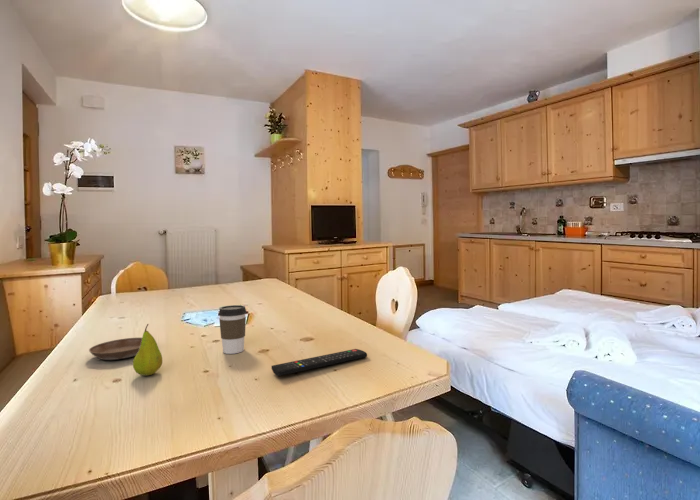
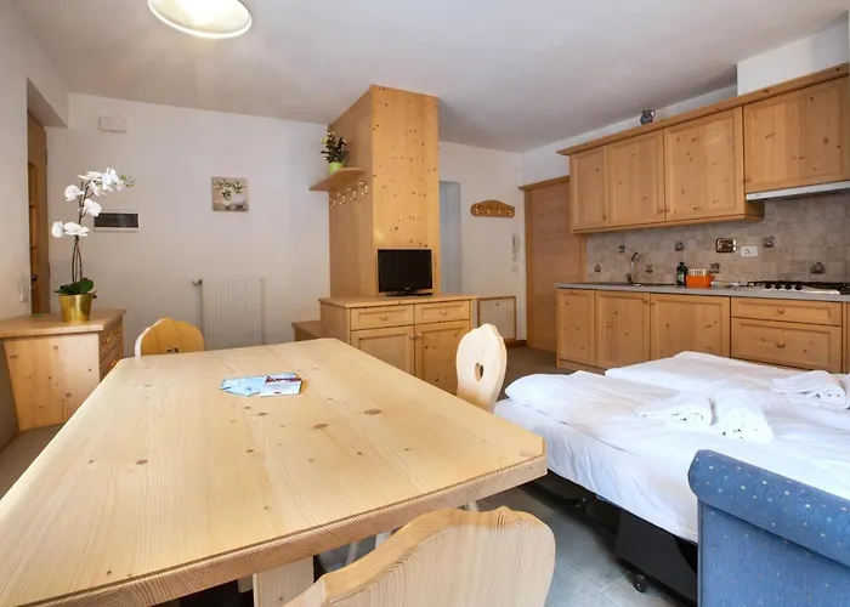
- remote control [271,348,368,377]
- fruit [132,323,163,377]
- coffee cup [217,304,248,355]
- saucer [88,337,142,361]
